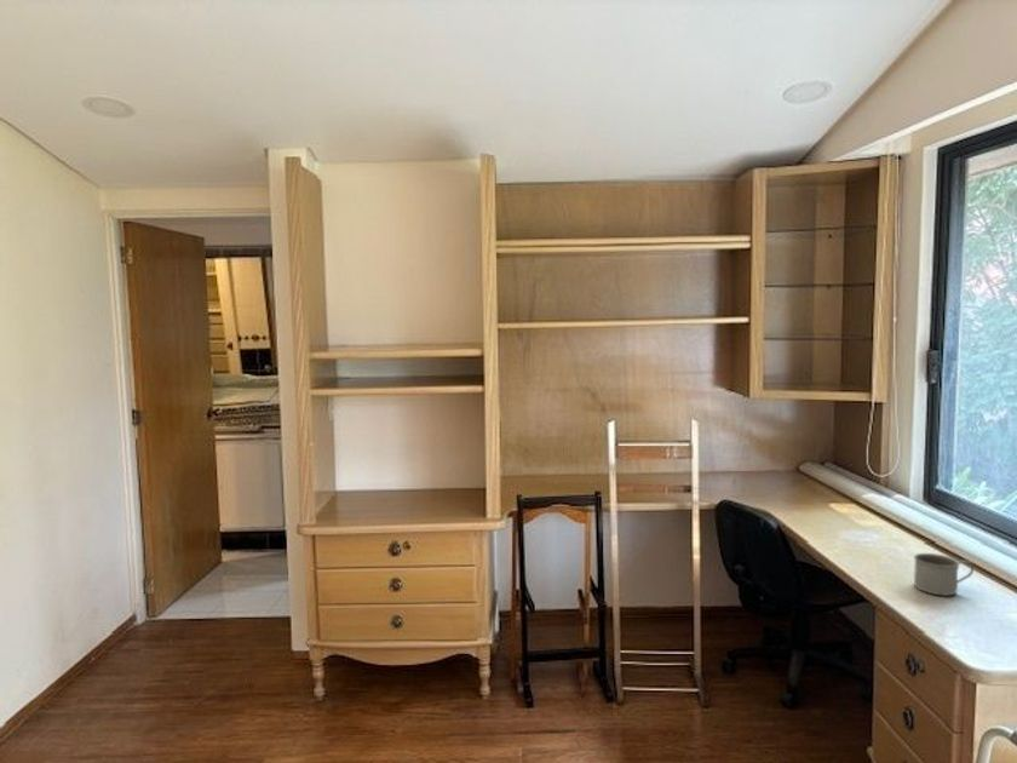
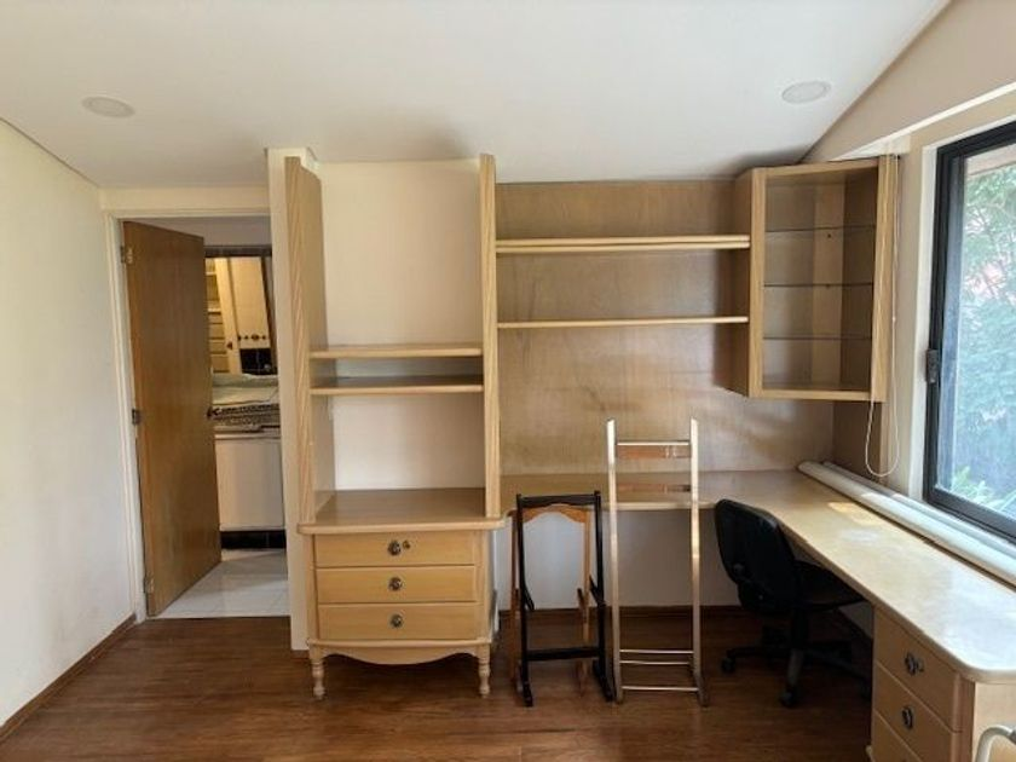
- mug [913,552,975,597]
